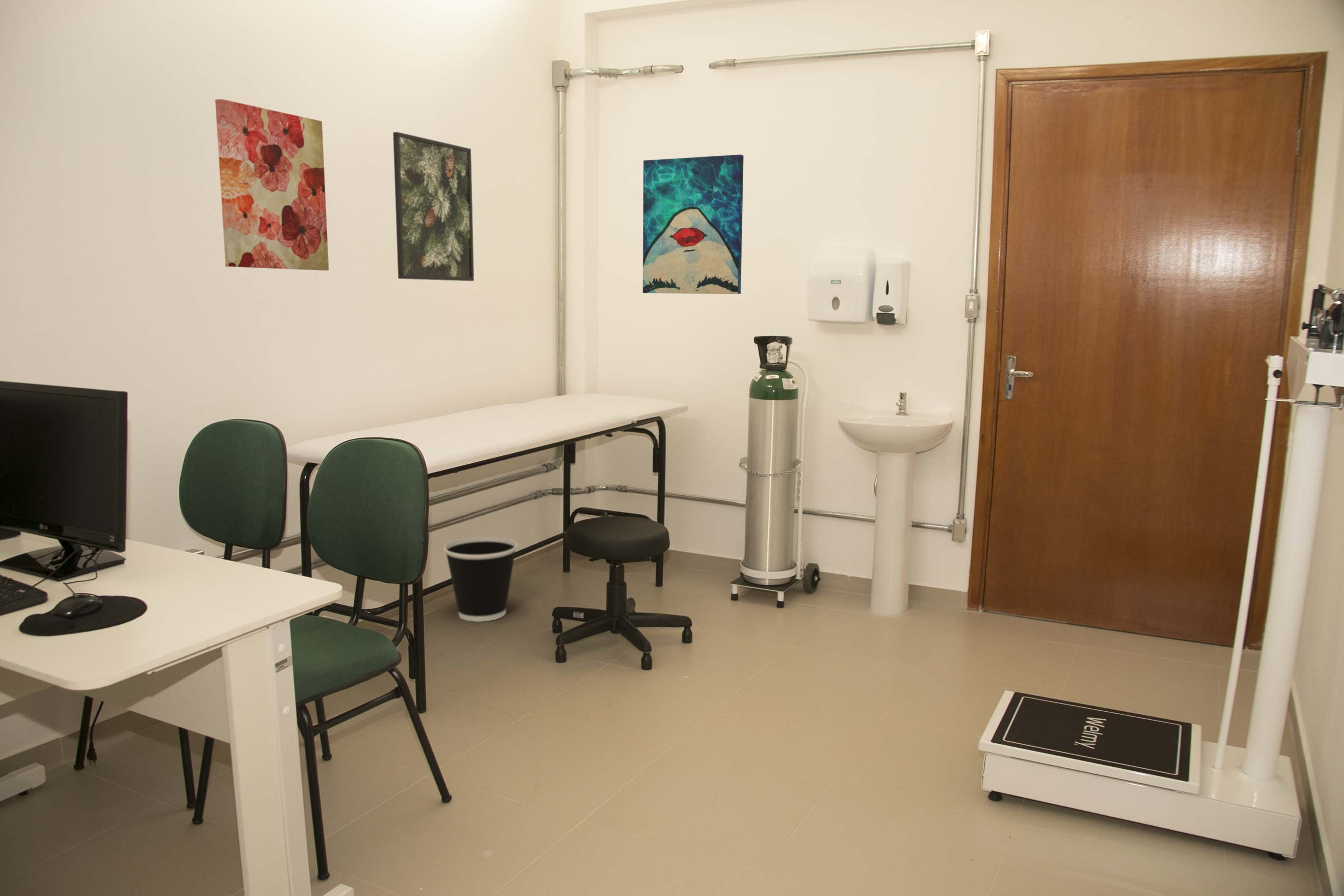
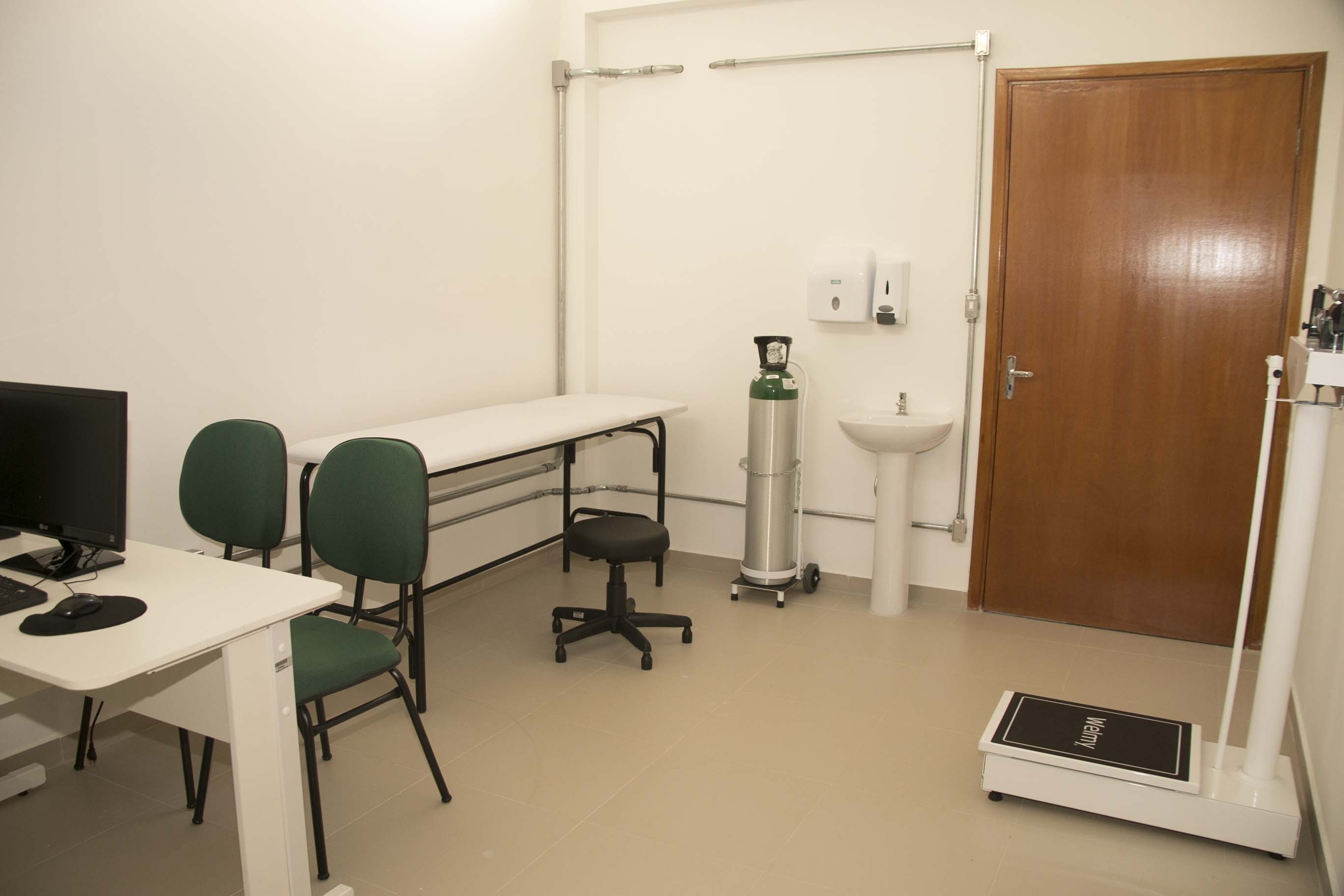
- wall art [215,98,330,271]
- wastebasket [444,536,518,622]
- wall art [642,154,744,294]
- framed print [392,131,475,281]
